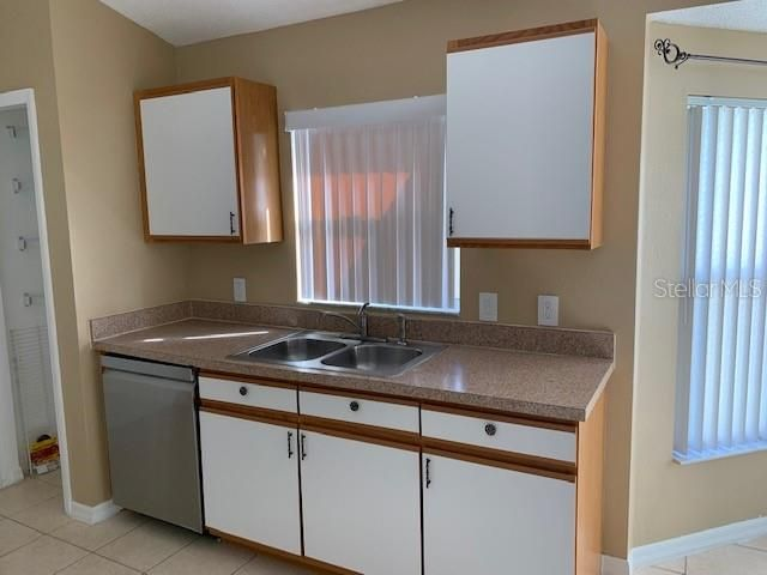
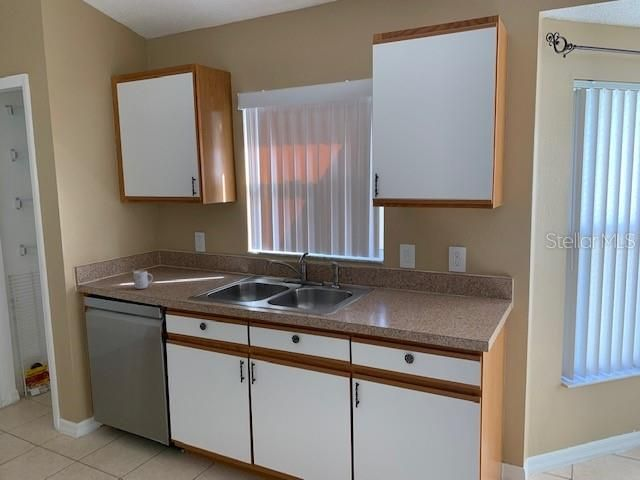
+ mug [131,267,154,290]
